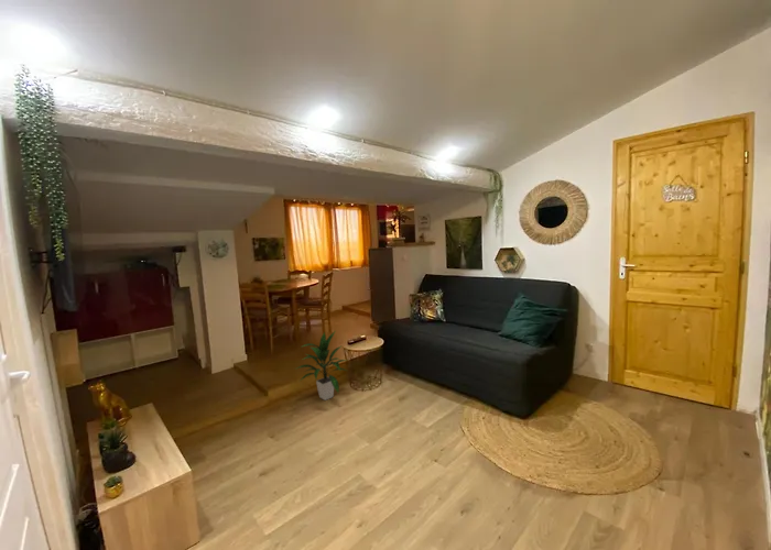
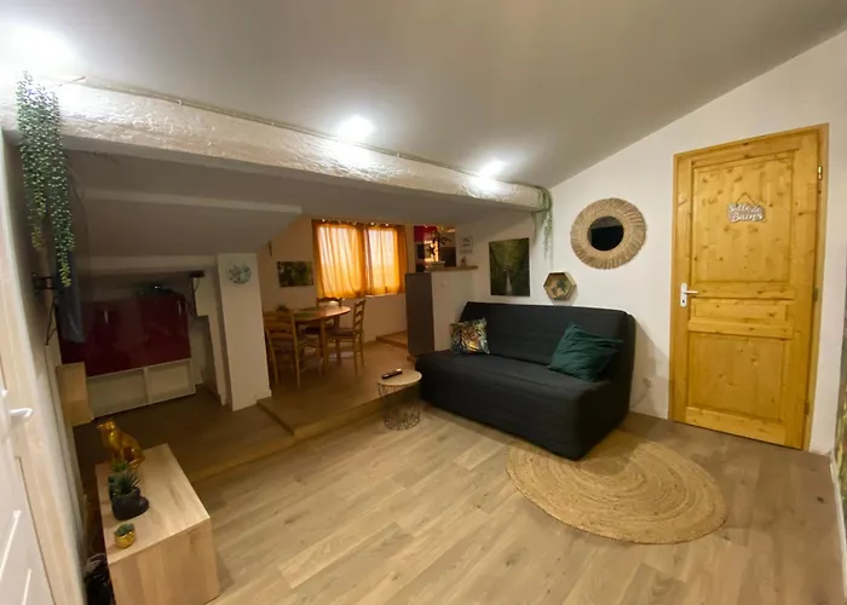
- indoor plant [293,329,348,402]
